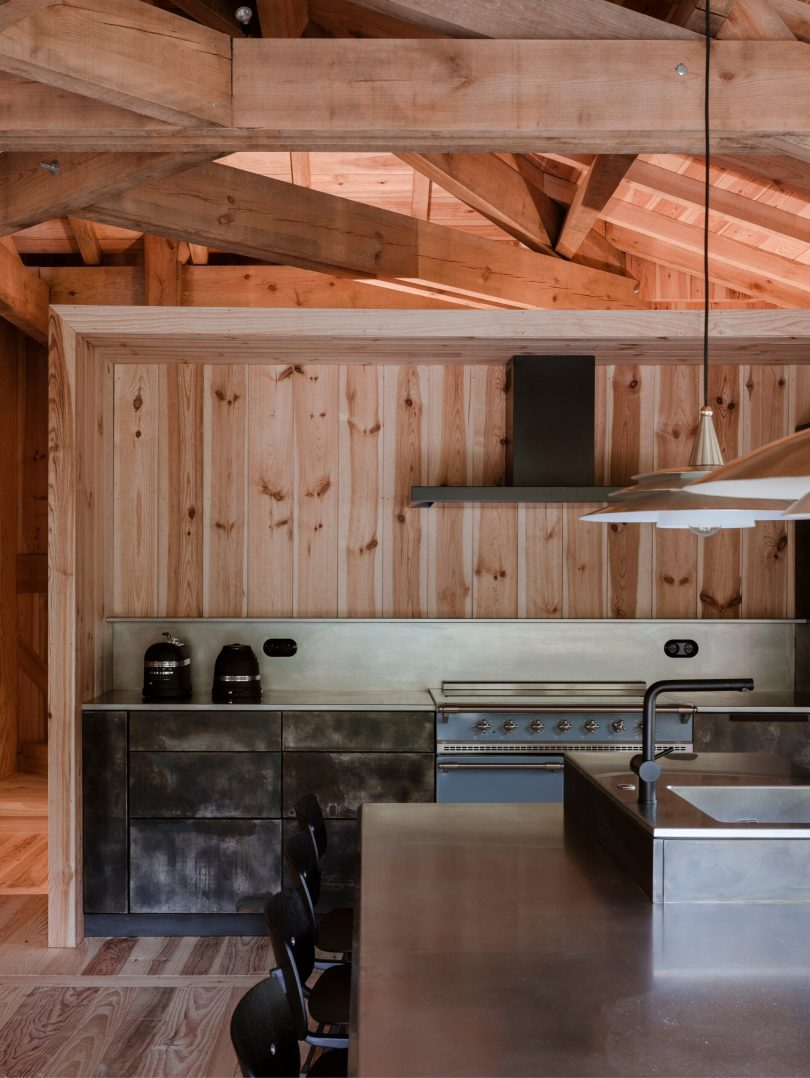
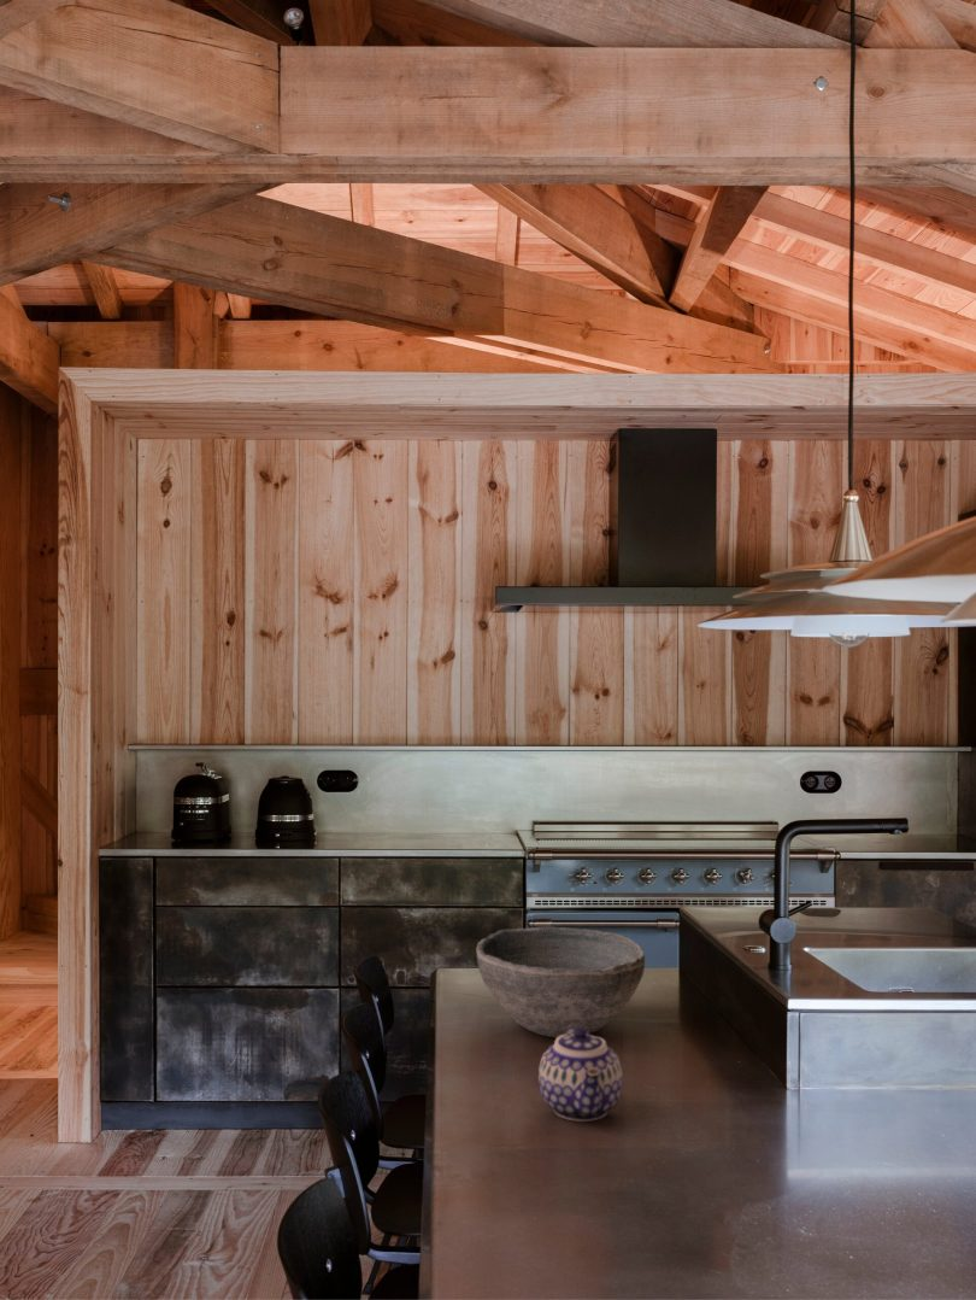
+ teapot [537,1025,624,1123]
+ bowl [475,925,646,1040]
